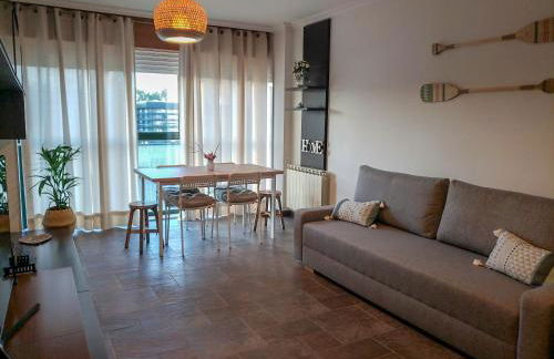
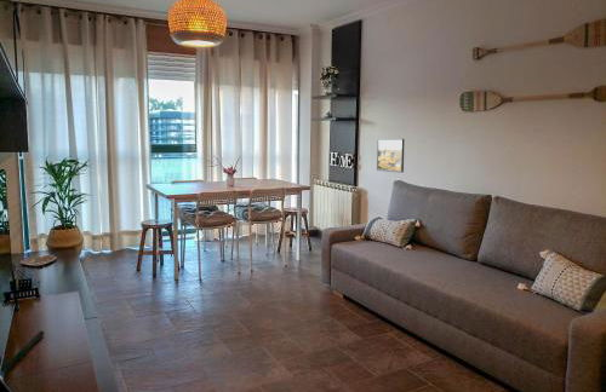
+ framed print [376,138,406,174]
